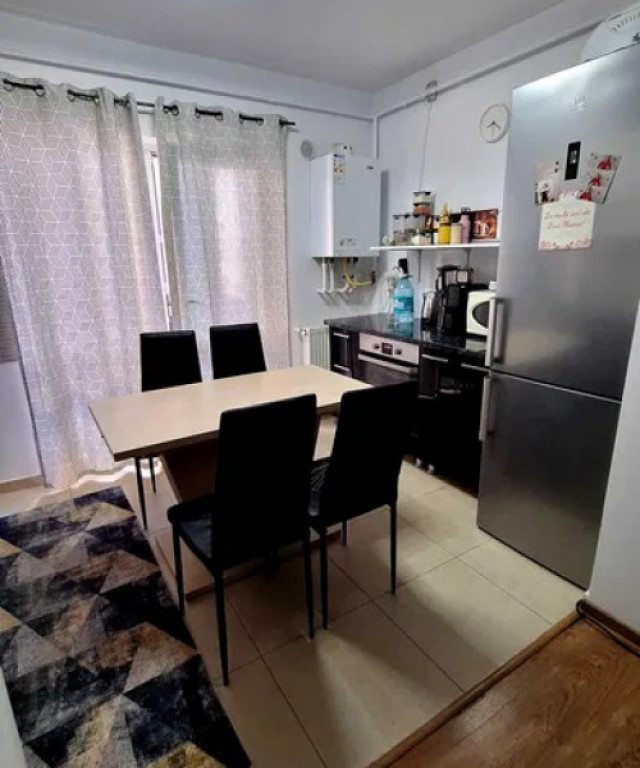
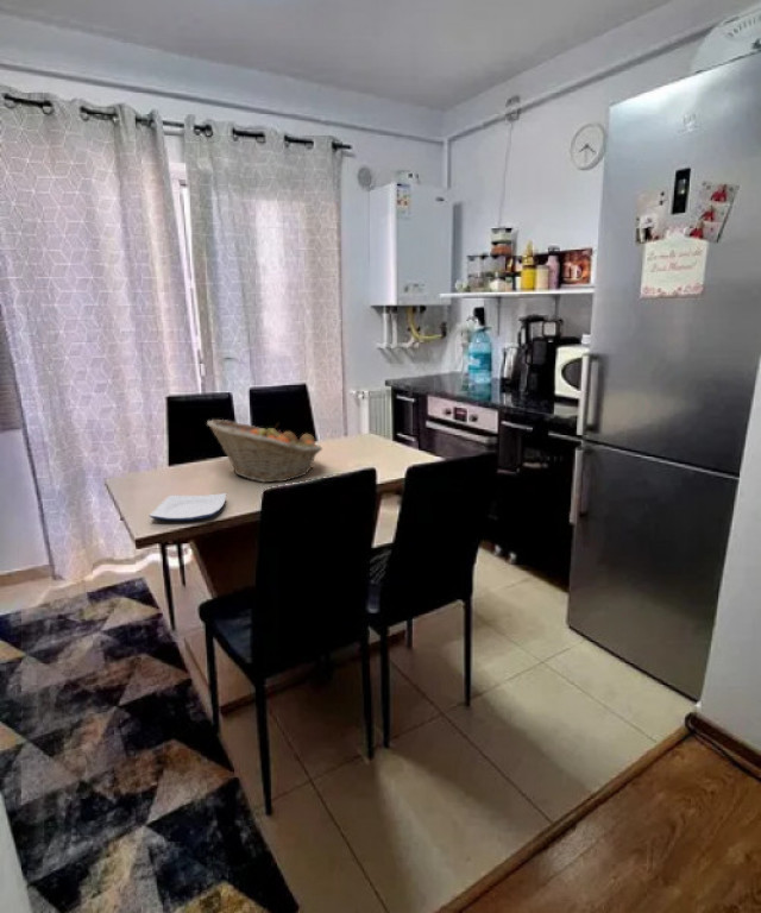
+ fruit basket [206,418,323,484]
+ plate [149,492,227,522]
